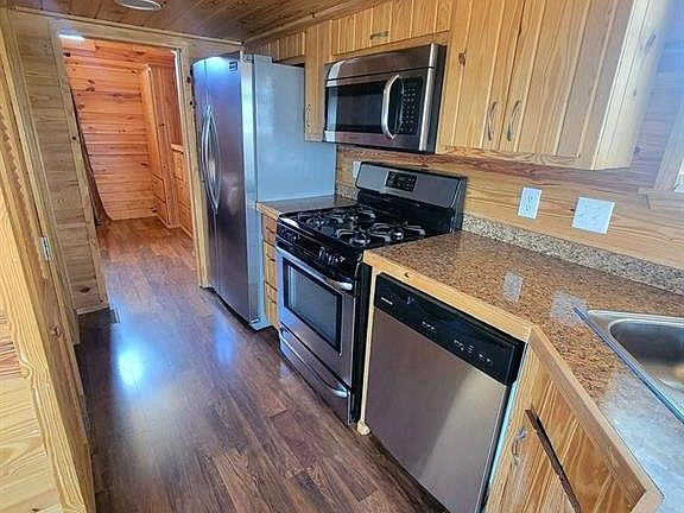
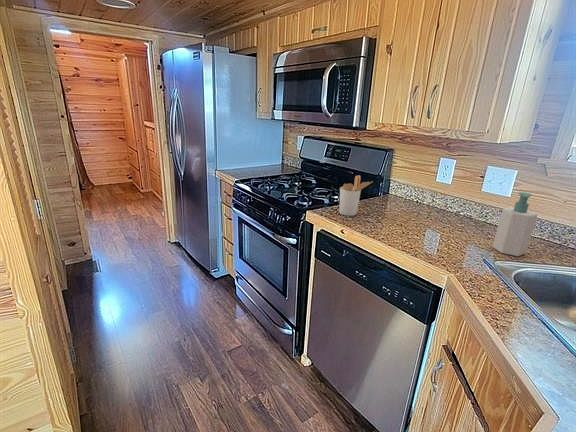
+ utensil holder [338,174,374,217]
+ soap bottle [492,191,538,257]
